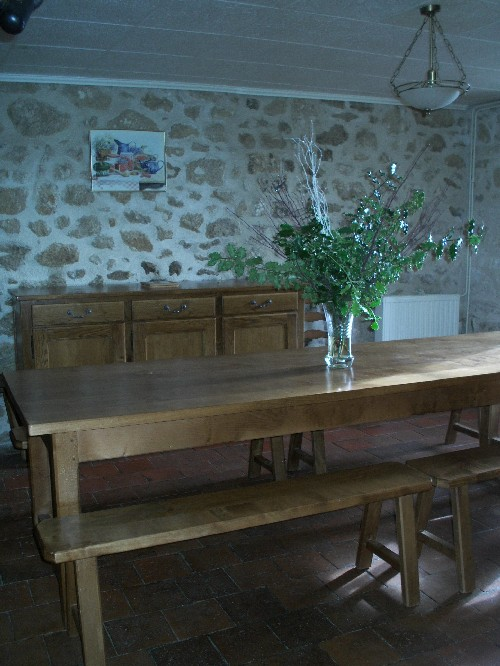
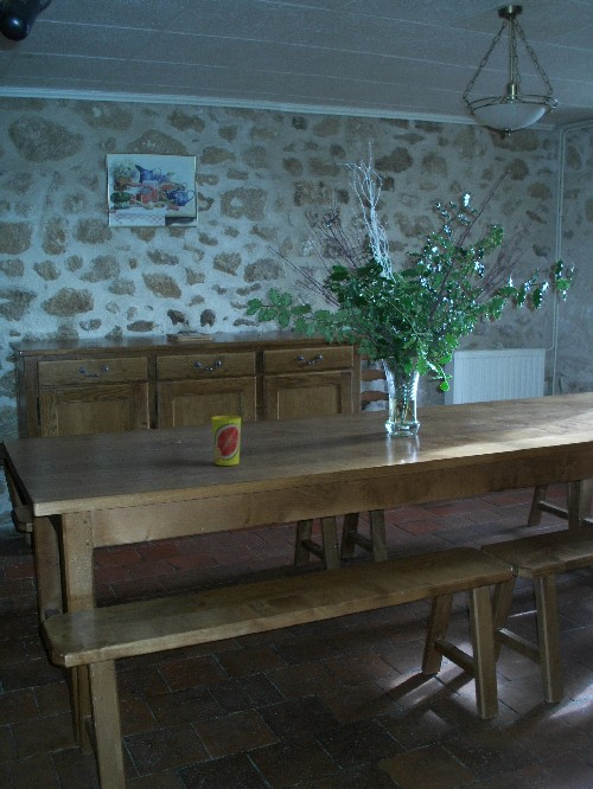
+ cup [210,415,242,467]
